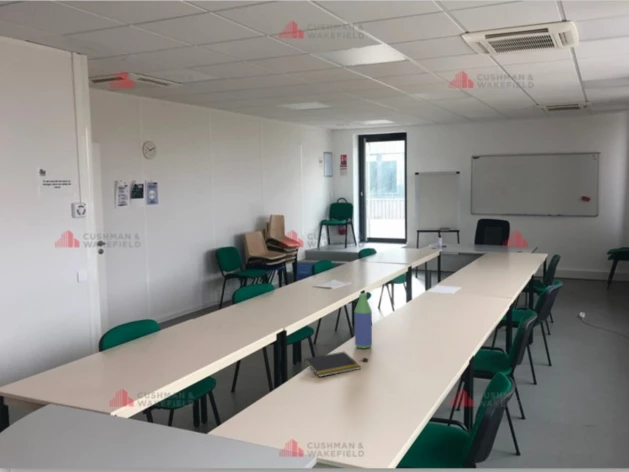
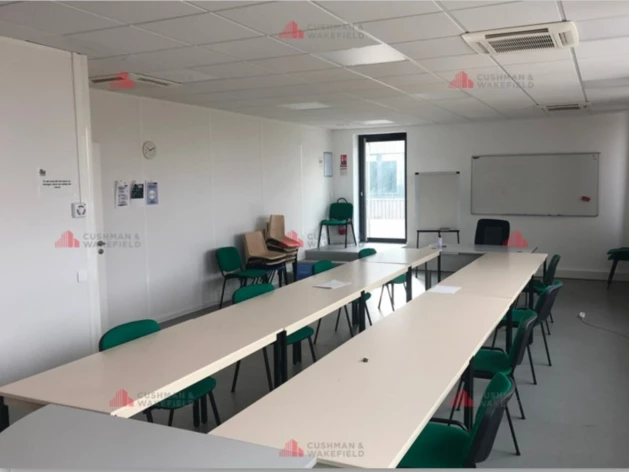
- notepad [303,351,362,378]
- bottle [353,292,373,349]
